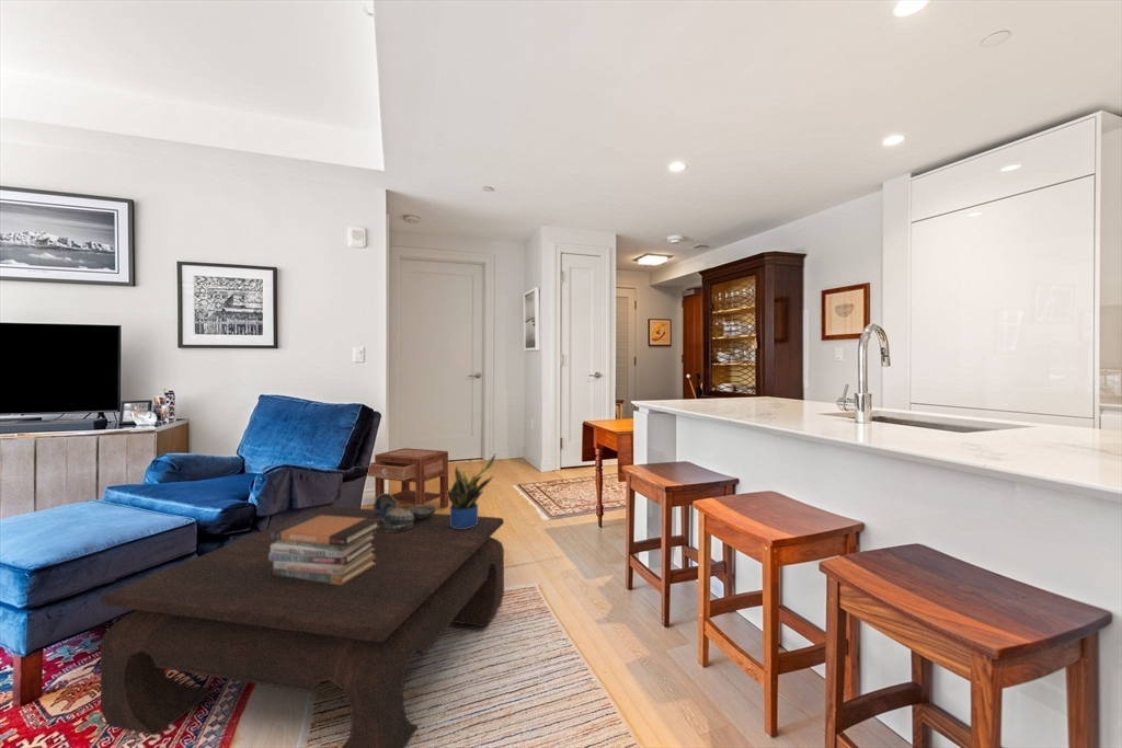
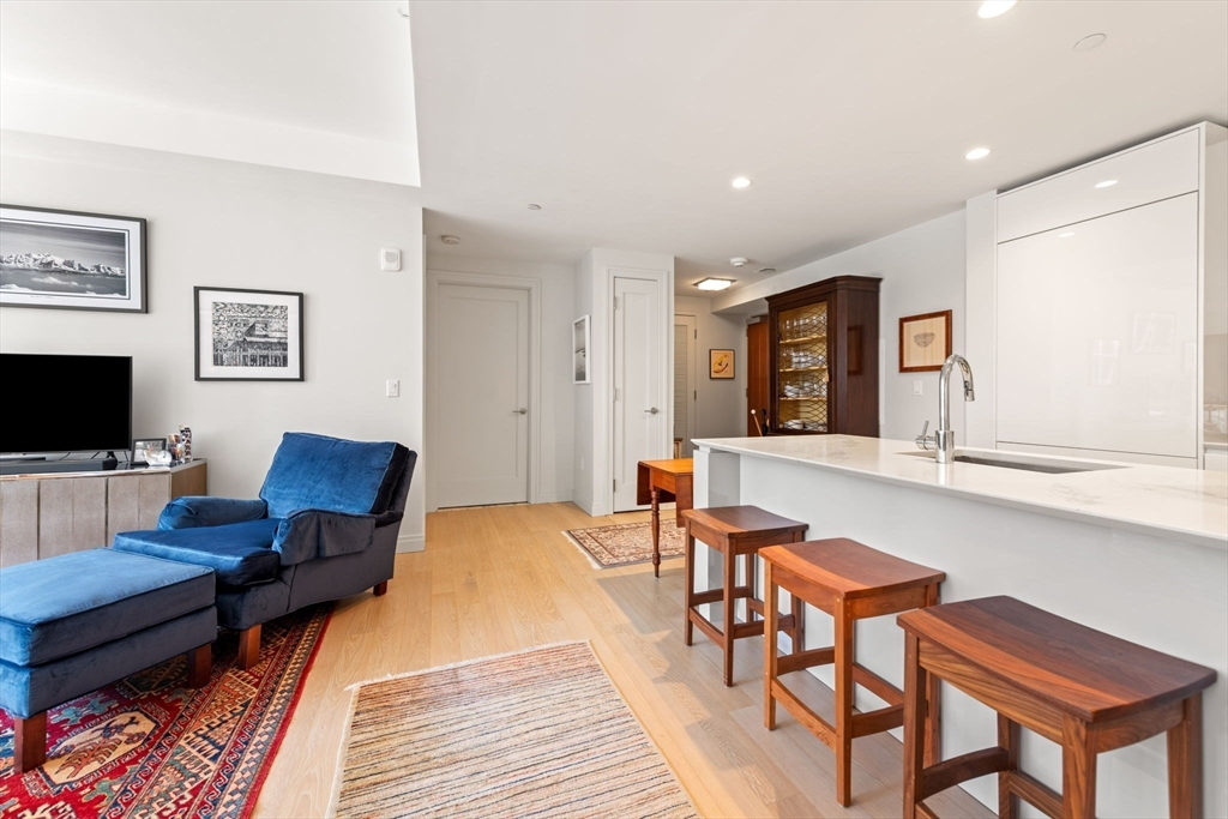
- book stack [270,515,380,585]
- nightstand [366,447,449,509]
- decorative bowl [373,493,437,532]
- coffee table [99,505,505,748]
- potted plant [447,453,496,529]
